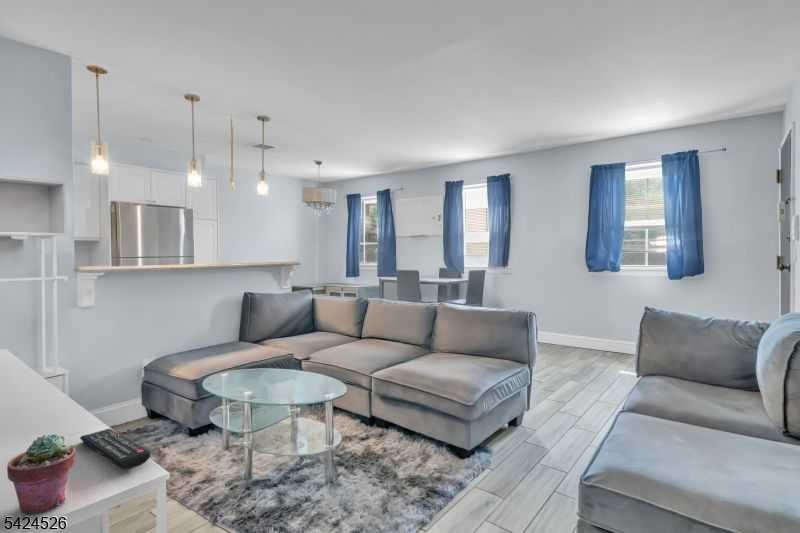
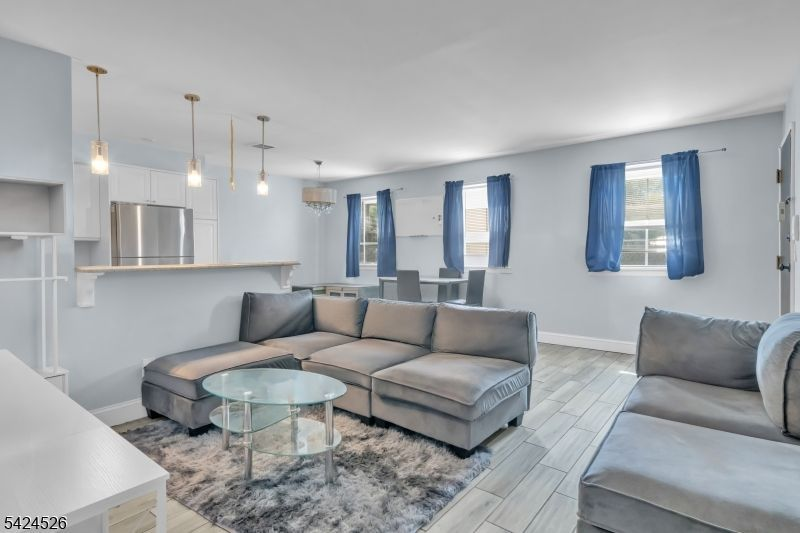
- potted succulent [6,433,76,515]
- remote control [79,428,151,471]
